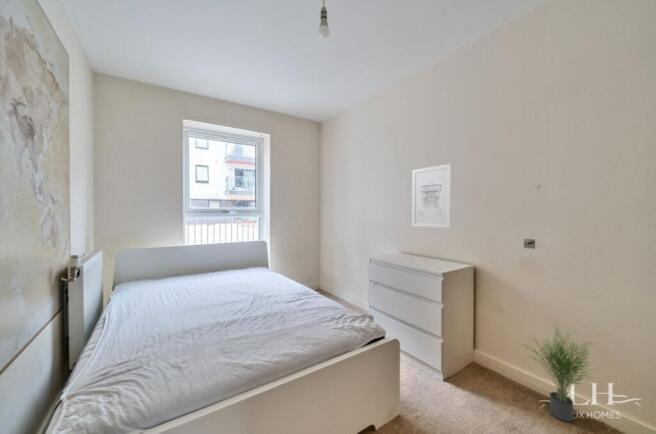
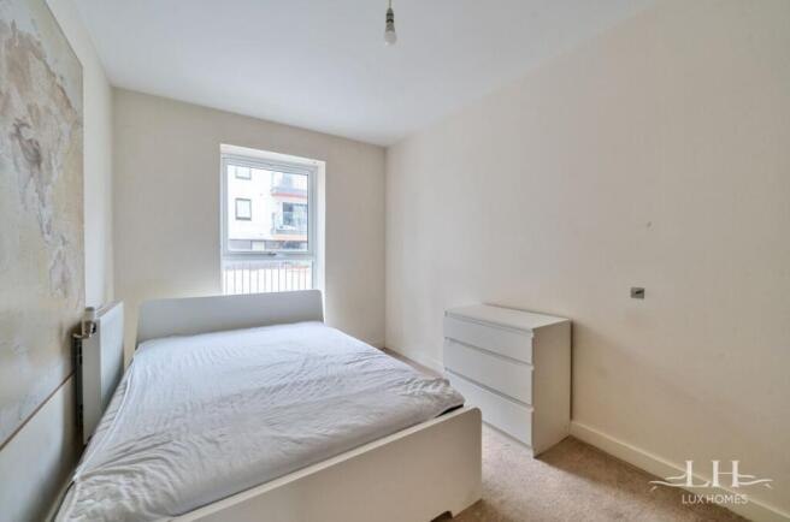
- wall art [411,163,452,229]
- potted plant [521,324,599,423]
